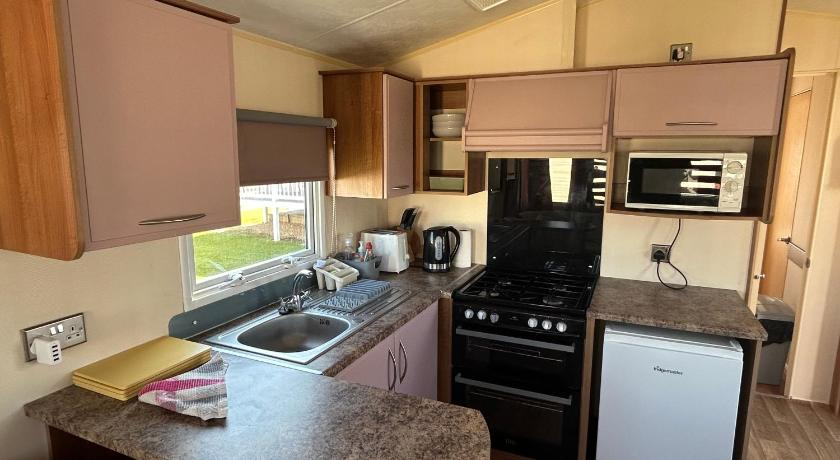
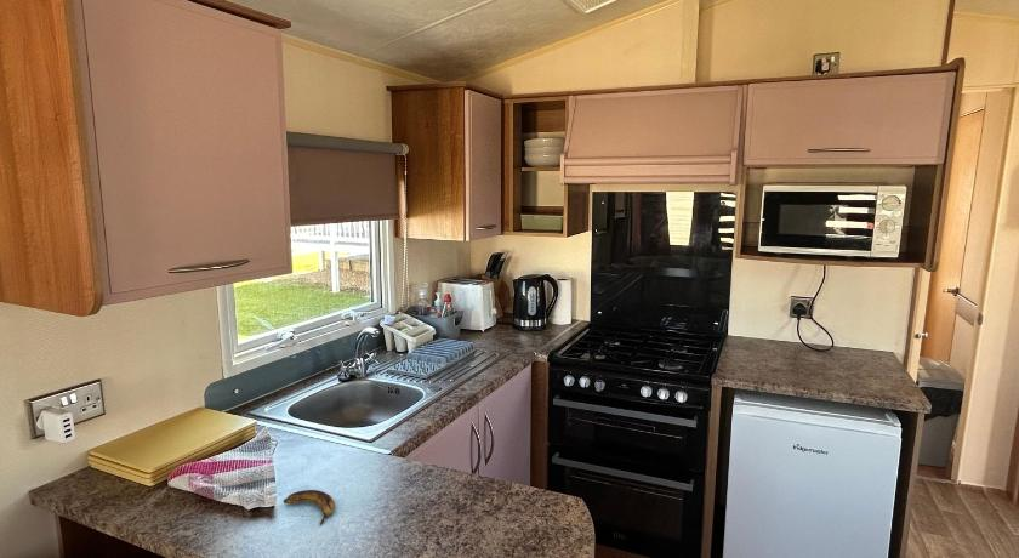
+ banana [281,489,336,525]
